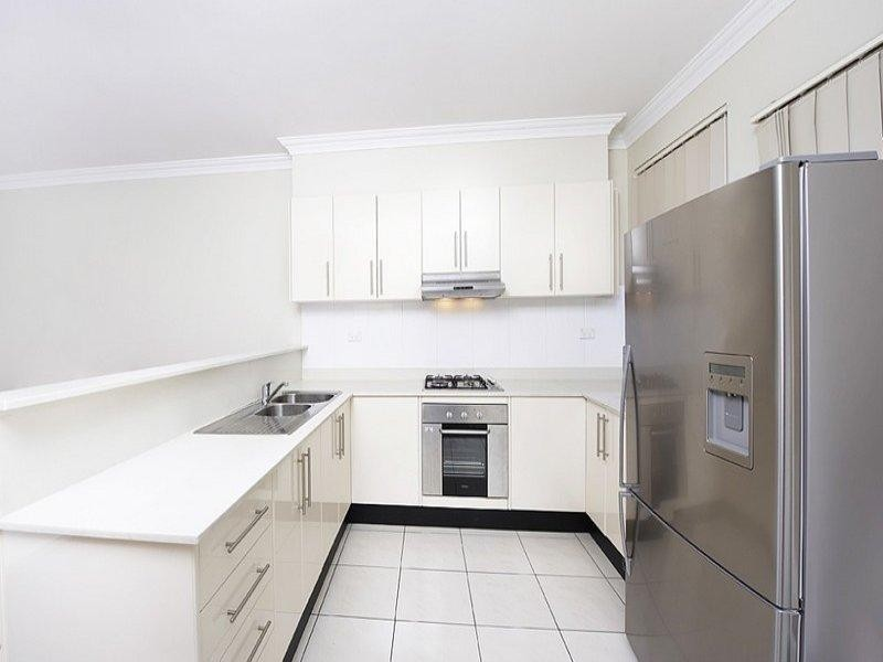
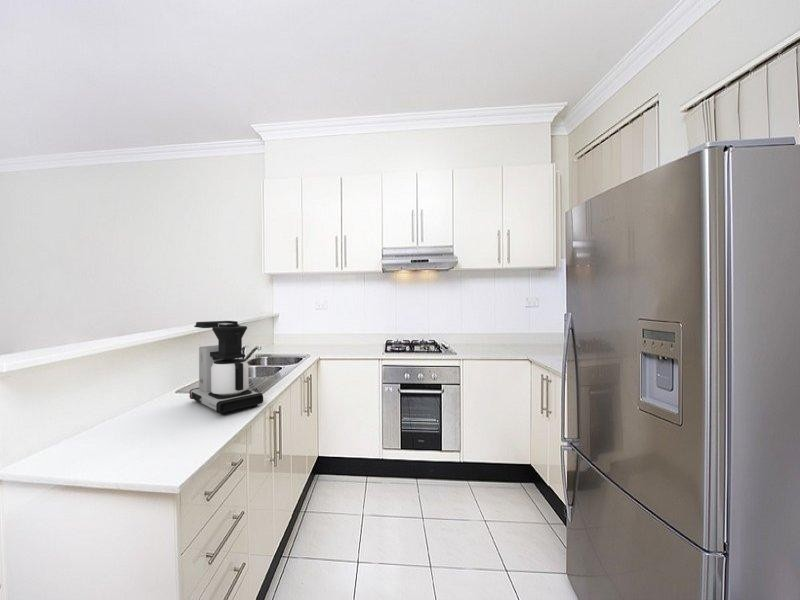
+ coffee maker [189,320,264,415]
